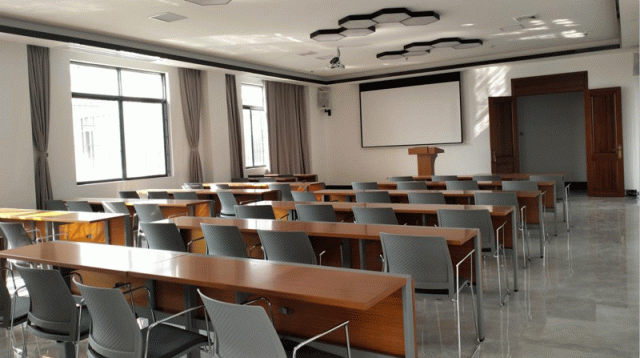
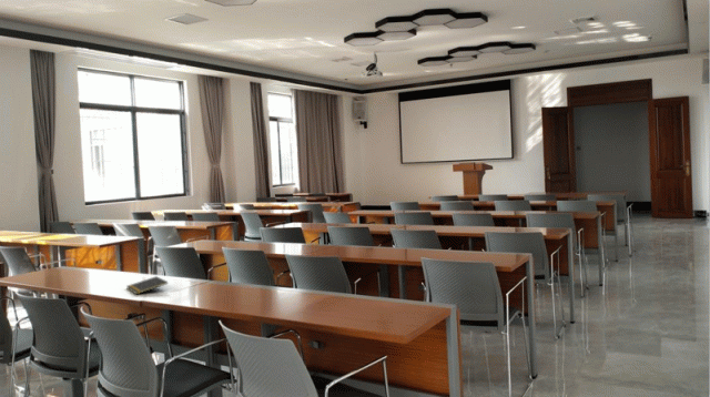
+ notepad [125,275,169,295]
